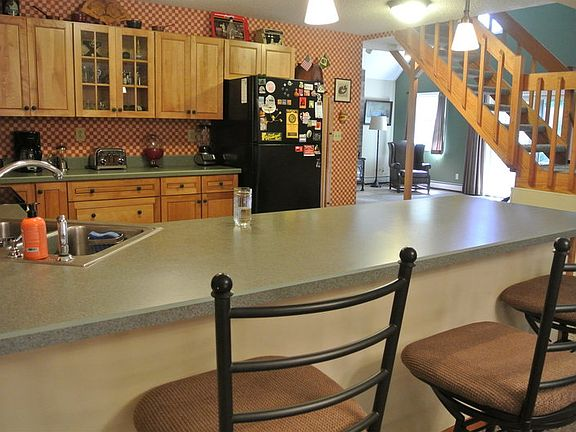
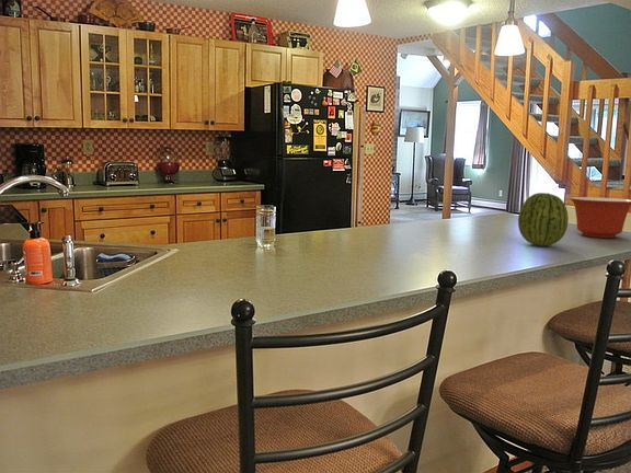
+ fruit [517,192,570,246]
+ mixing bowl [570,196,631,239]
